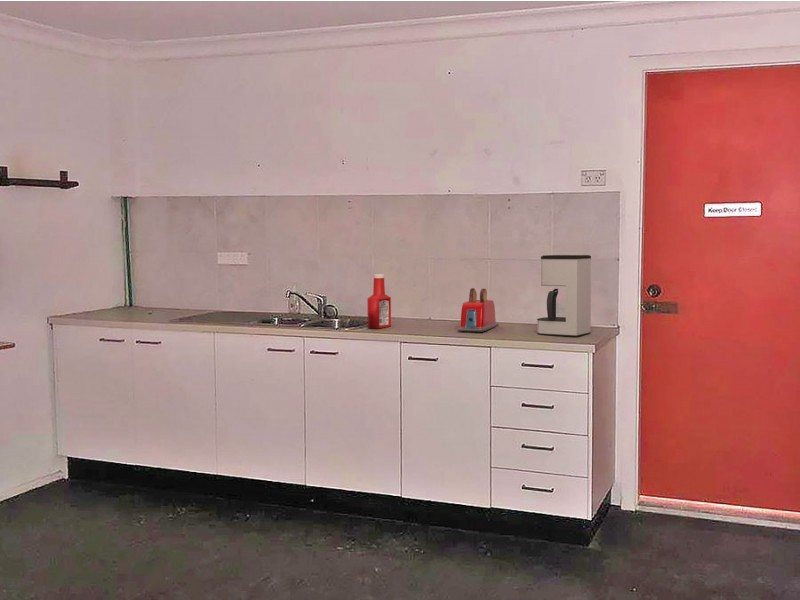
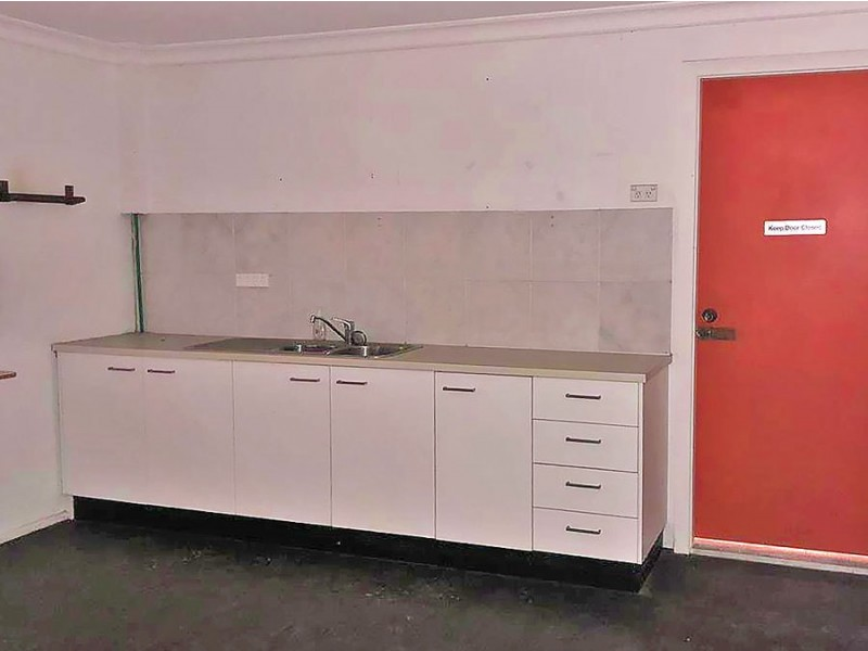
- soap bottle [366,273,392,329]
- coffee maker [536,254,592,338]
- toaster [456,287,500,333]
